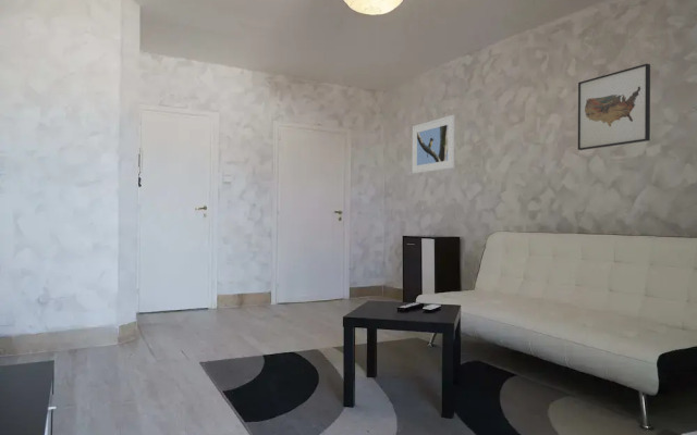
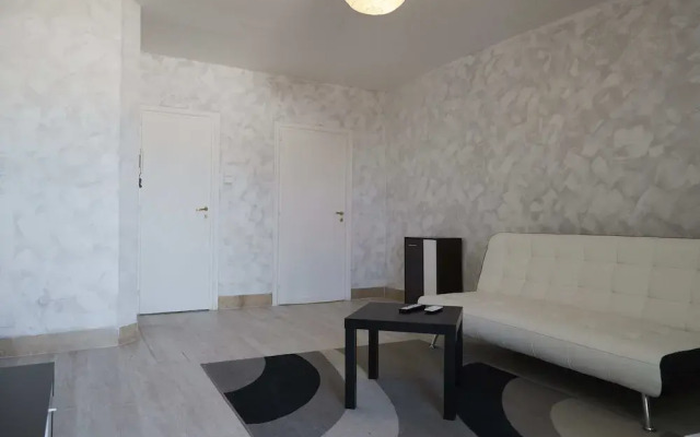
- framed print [411,114,456,175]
- wall art [577,63,651,151]
